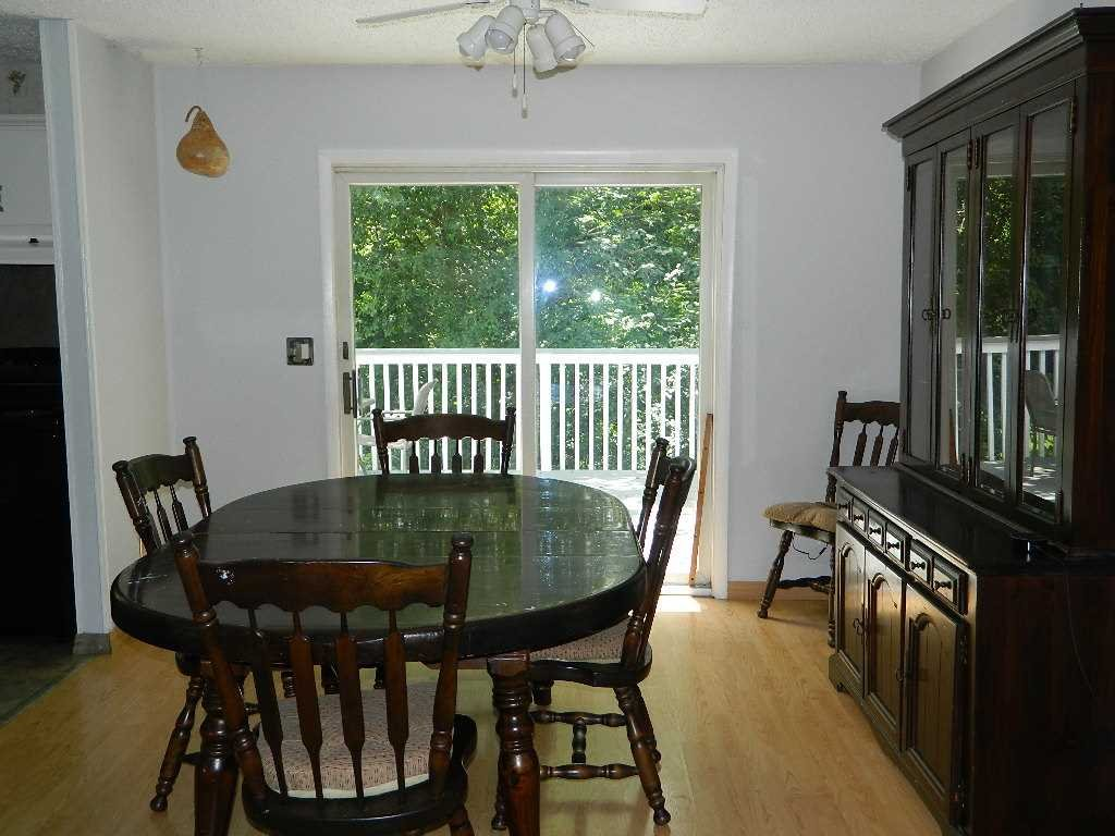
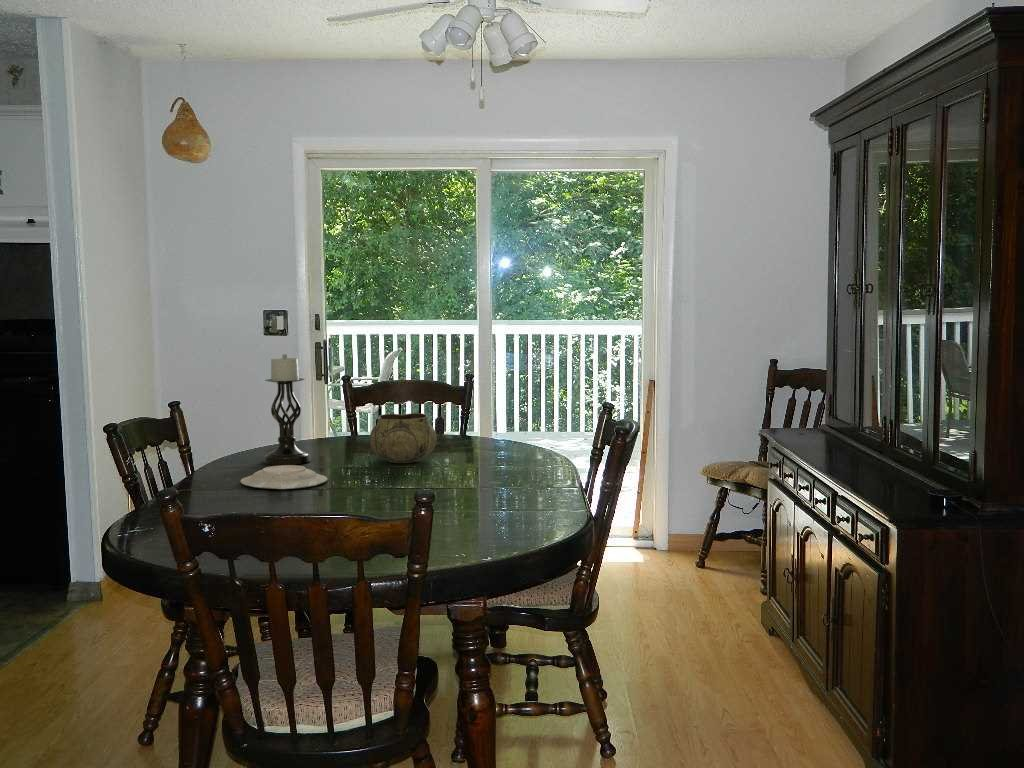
+ candle holder [263,353,312,466]
+ decorative bowl [369,412,437,464]
+ plate [239,464,329,490]
